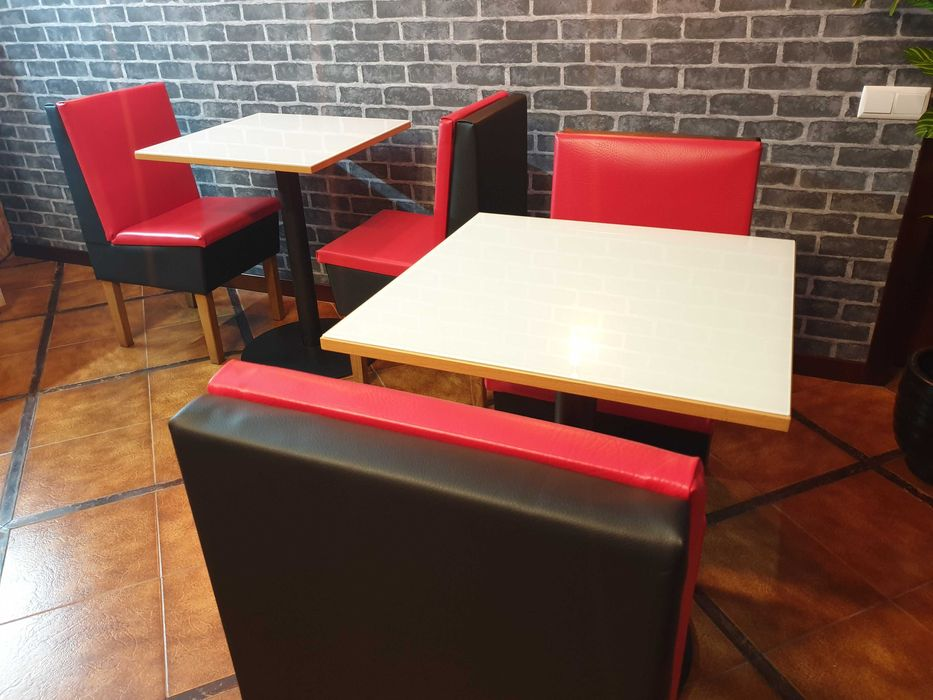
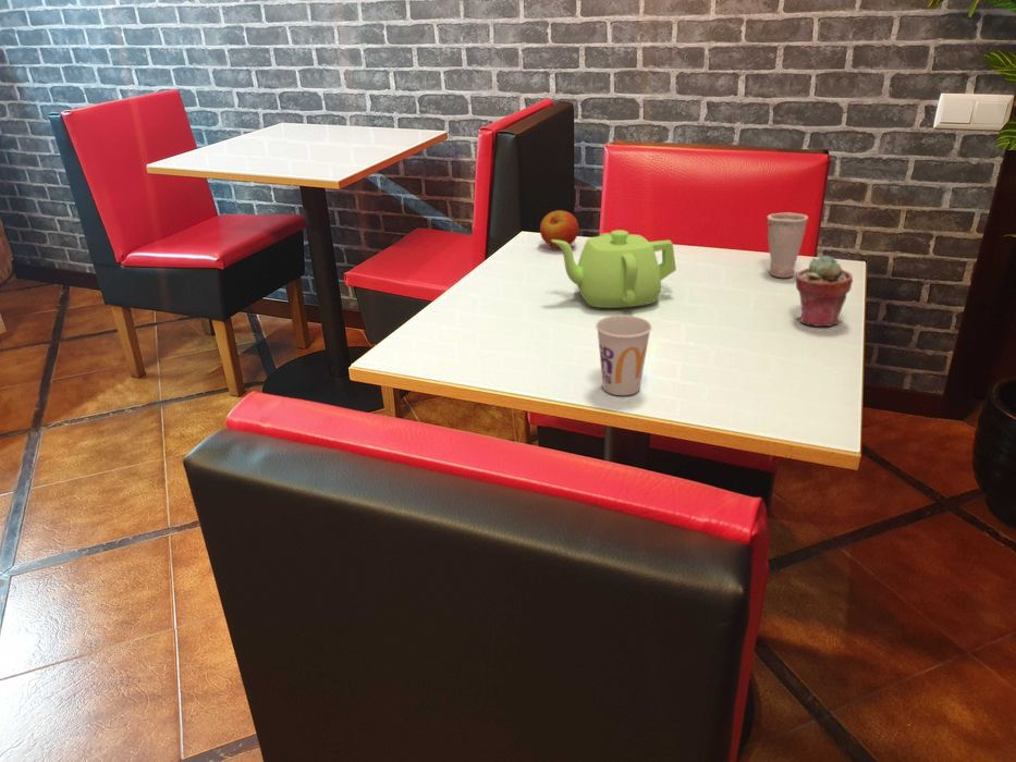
+ cup [595,315,653,396]
+ cup [766,211,809,279]
+ apple [539,209,579,249]
+ teapot [551,229,677,309]
+ potted succulent [795,254,854,328]
